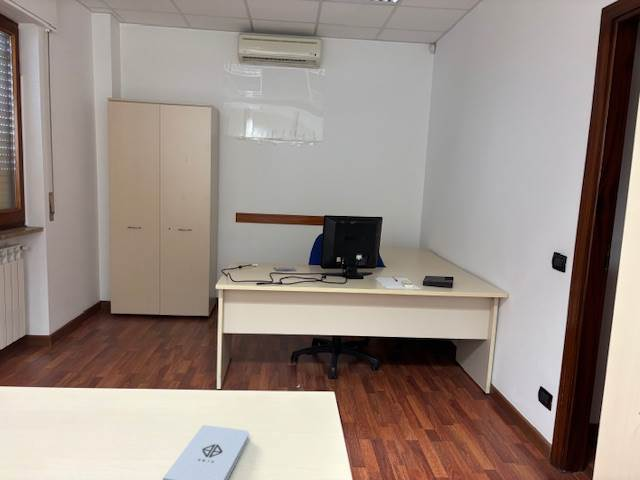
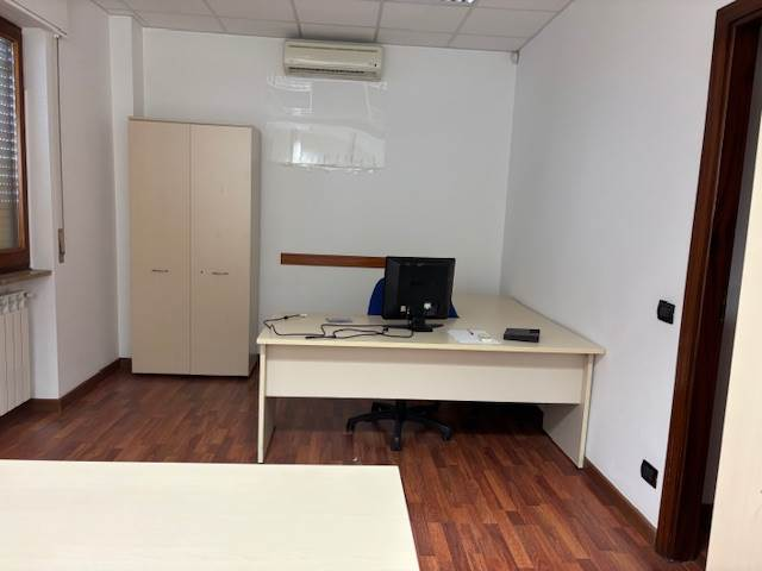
- notepad [162,424,250,480]
